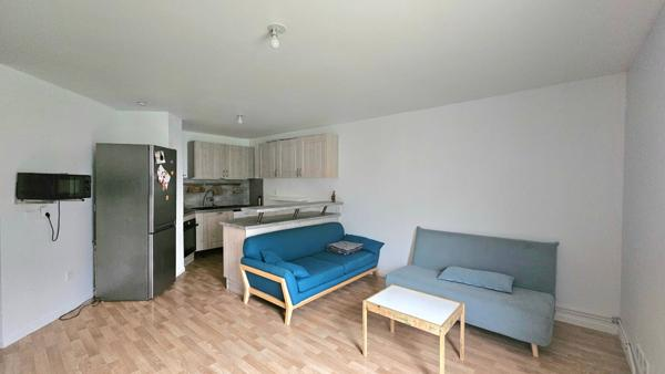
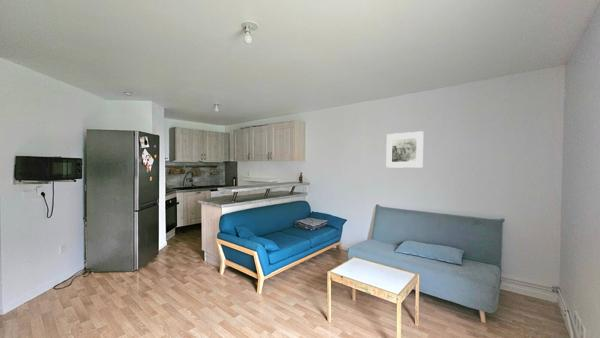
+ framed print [385,130,424,169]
